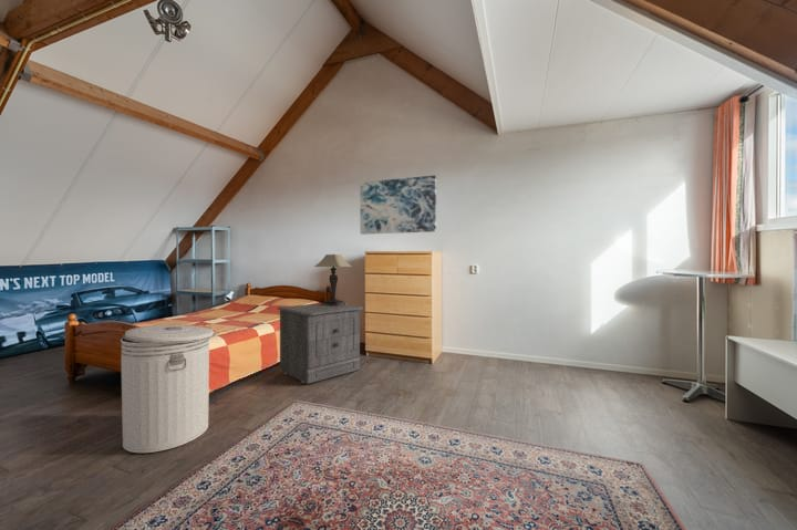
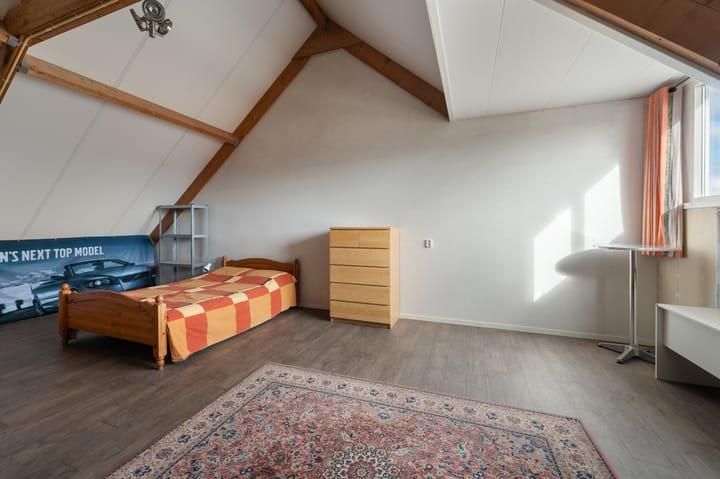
- wall art [359,174,437,236]
- can [120,324,216,454]
- nightstand [277,302,364,385]
- table lamp [313,253,353,306]
